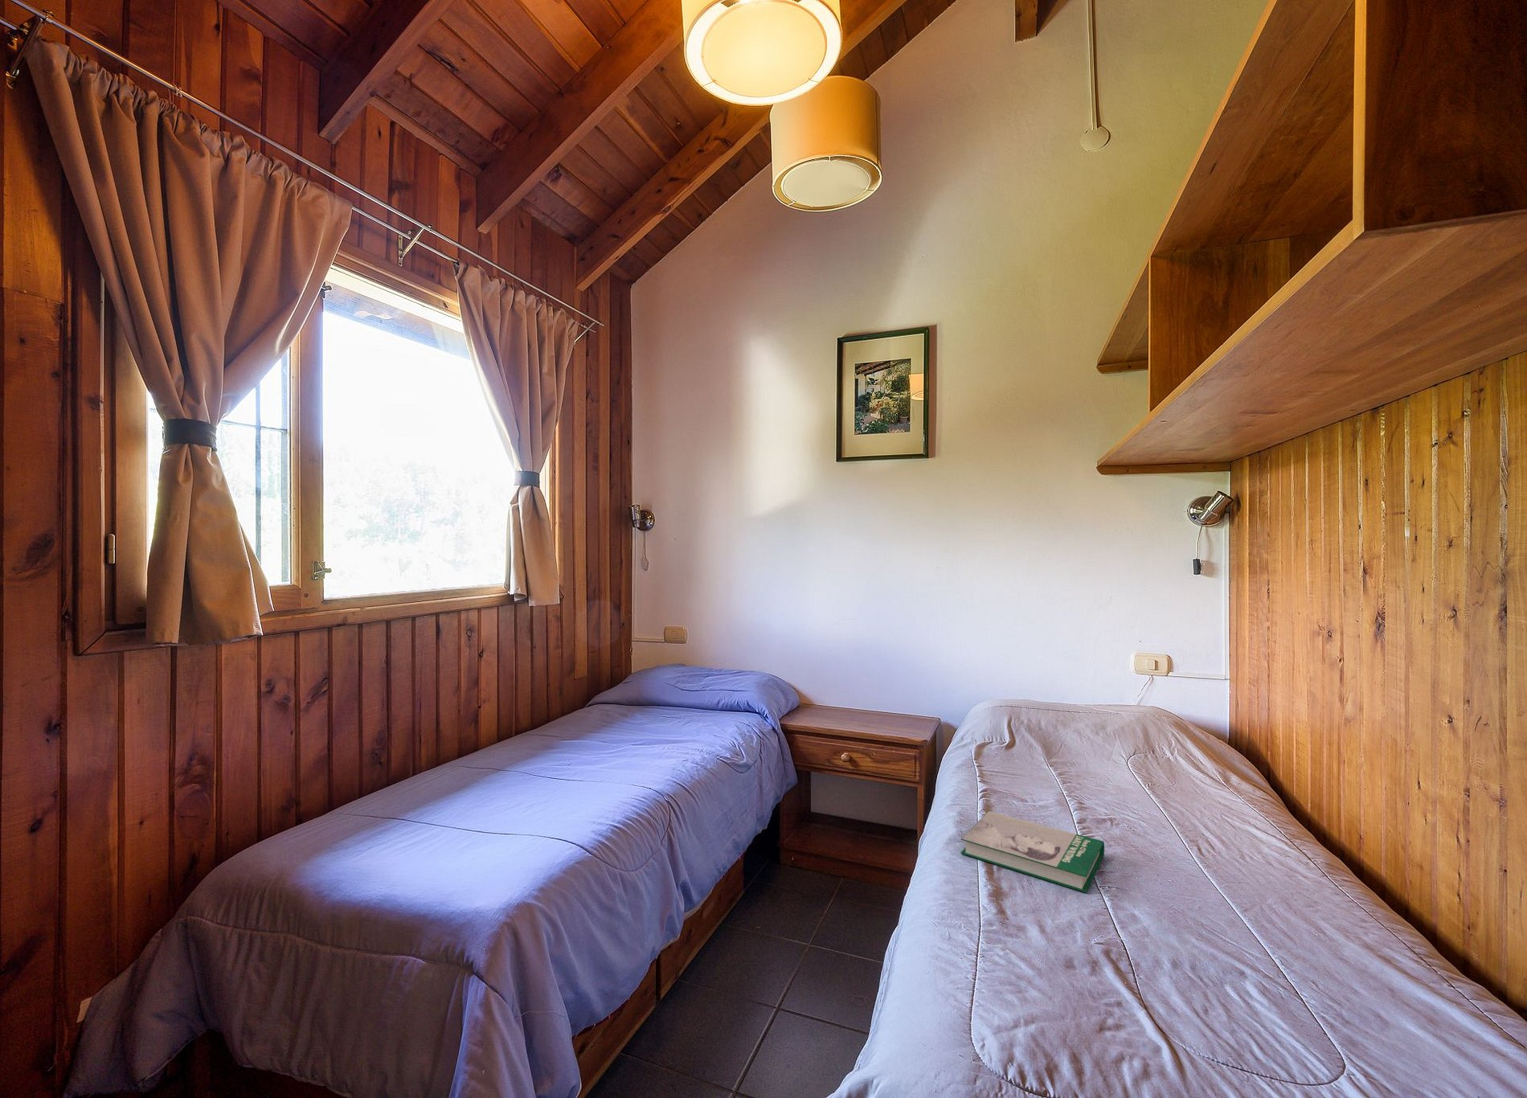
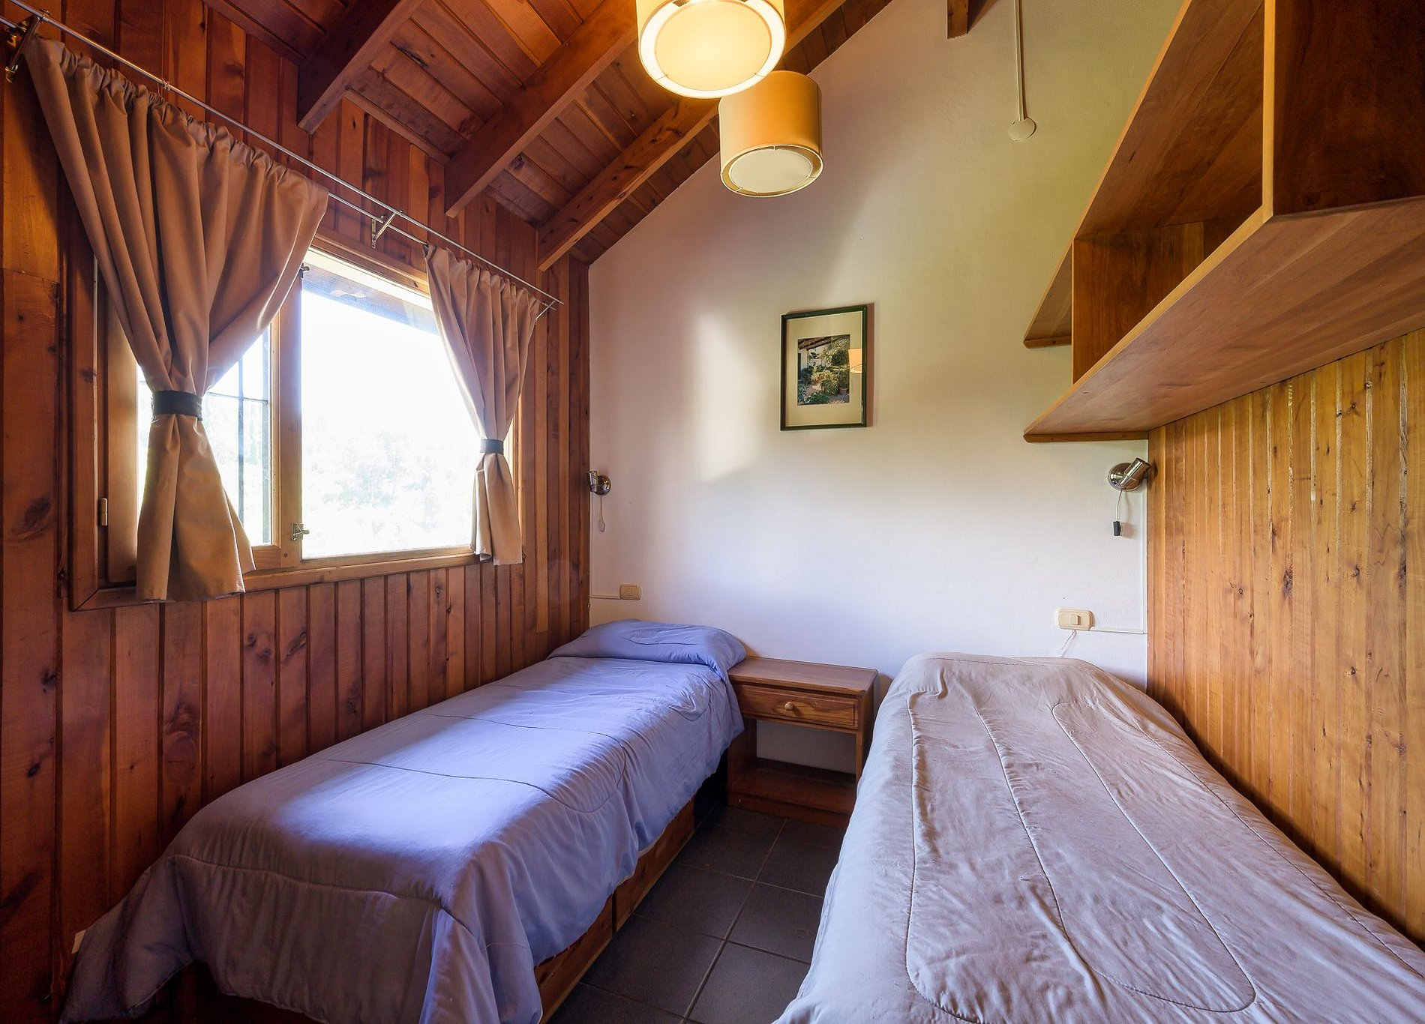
- book [960,810,1105,894]
